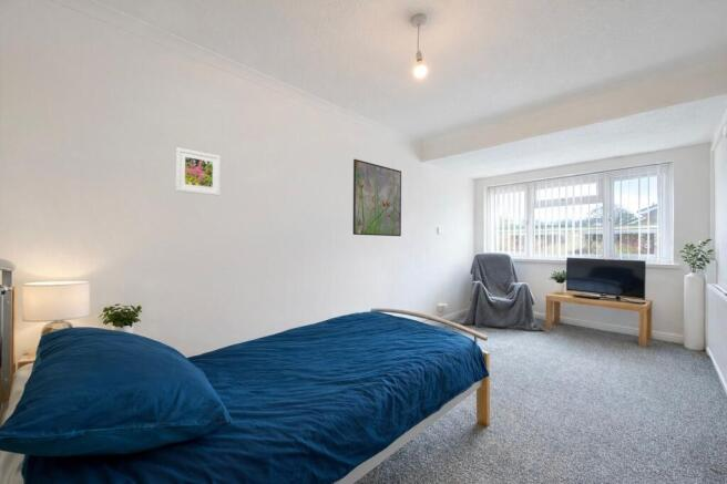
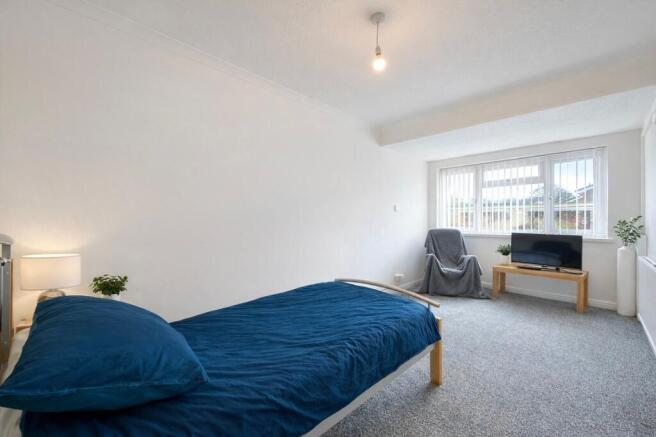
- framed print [352,158,402,237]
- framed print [175,146,222,197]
